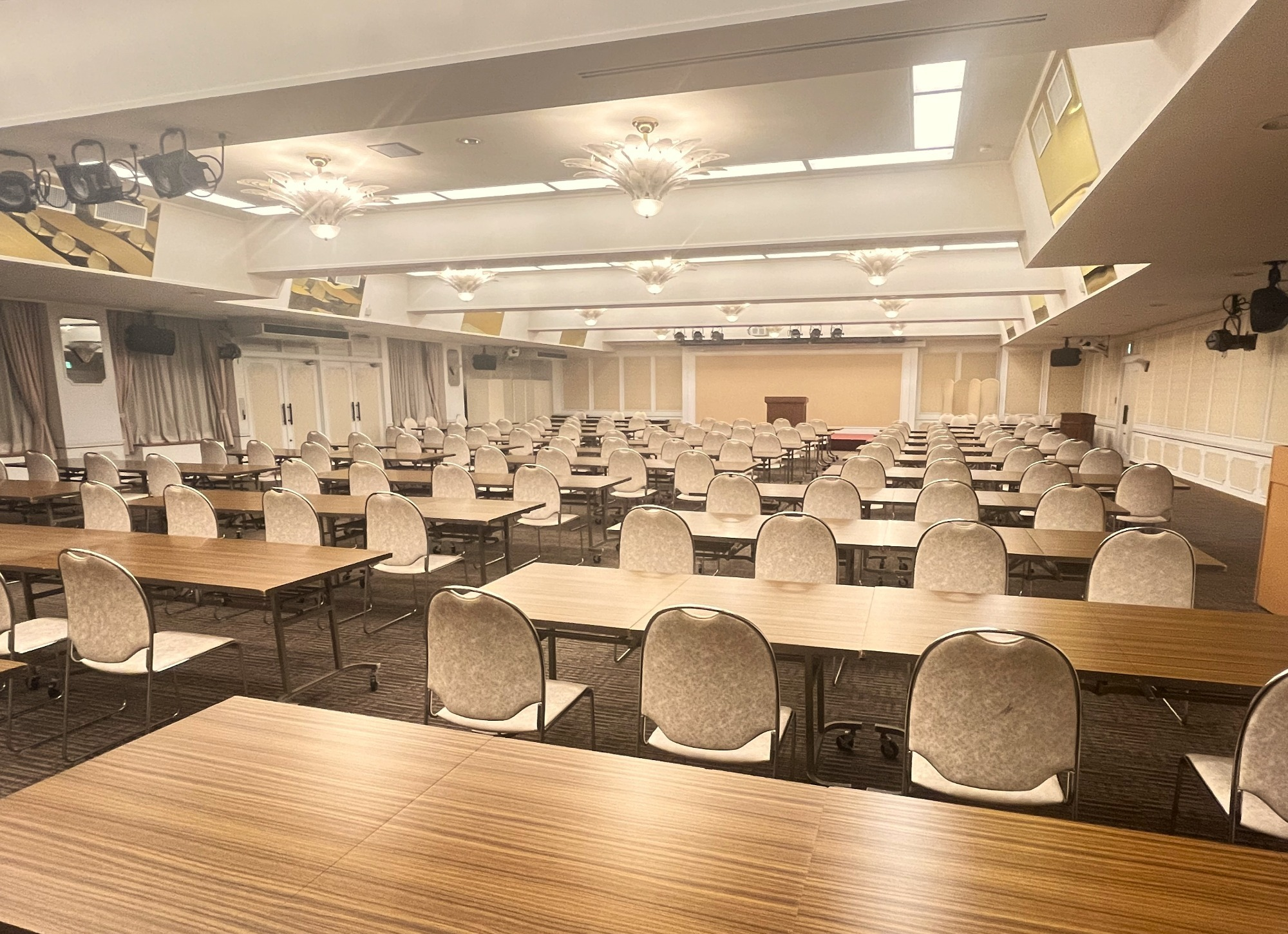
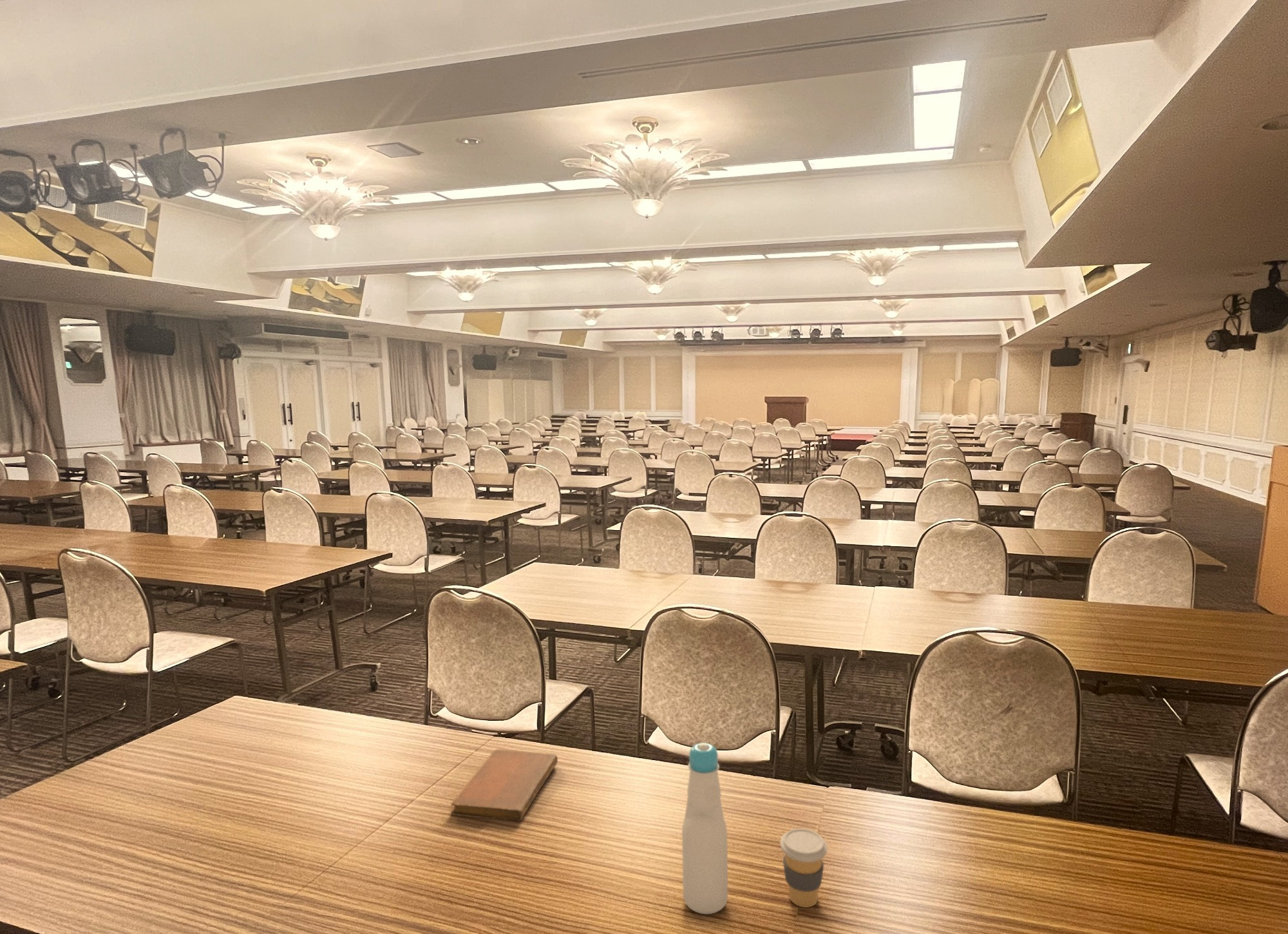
+ bottle [681,742,728,915]
+ coffee cup [779,828,828,908]
+ notebook [450,748,558,822]
